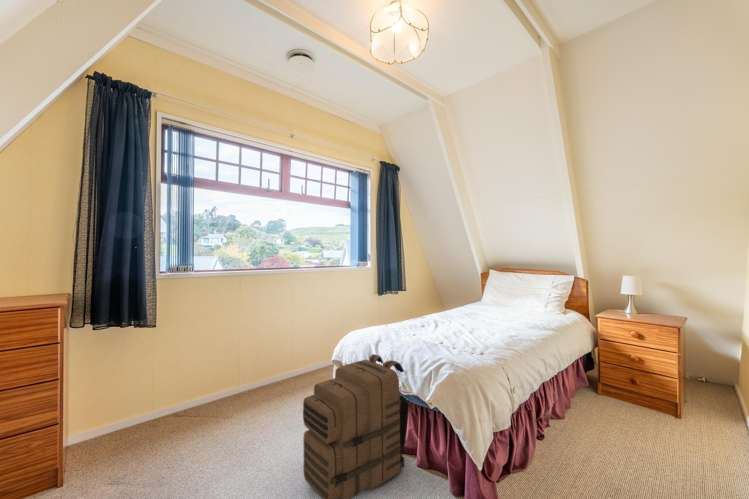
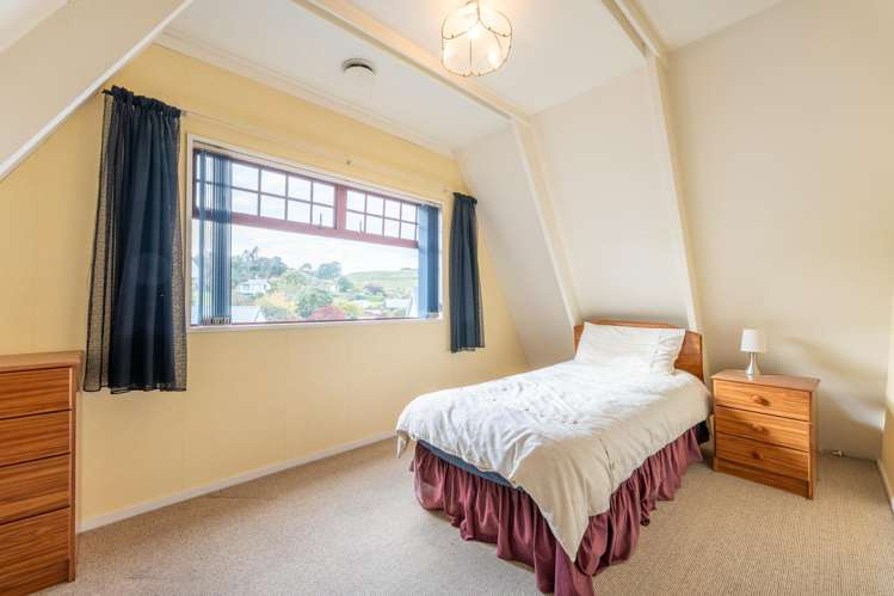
- backpack [302,353,412,499]
